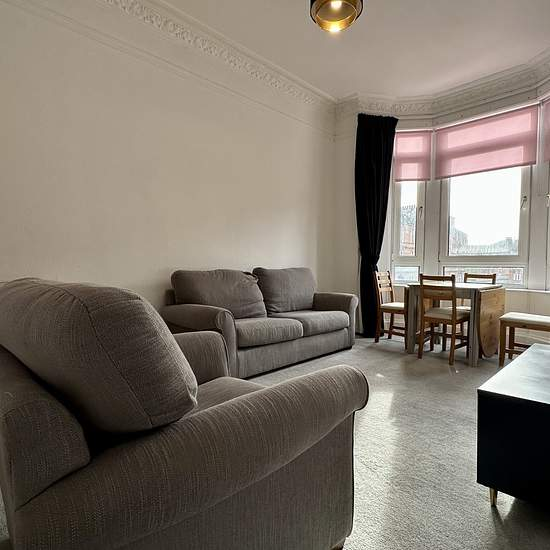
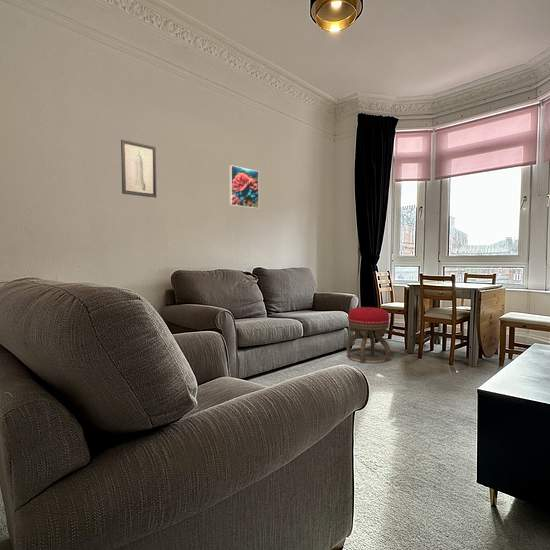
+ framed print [228,164,260,210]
+ wall art [120,139,157,199]
+ stool [345,306,391,364]
